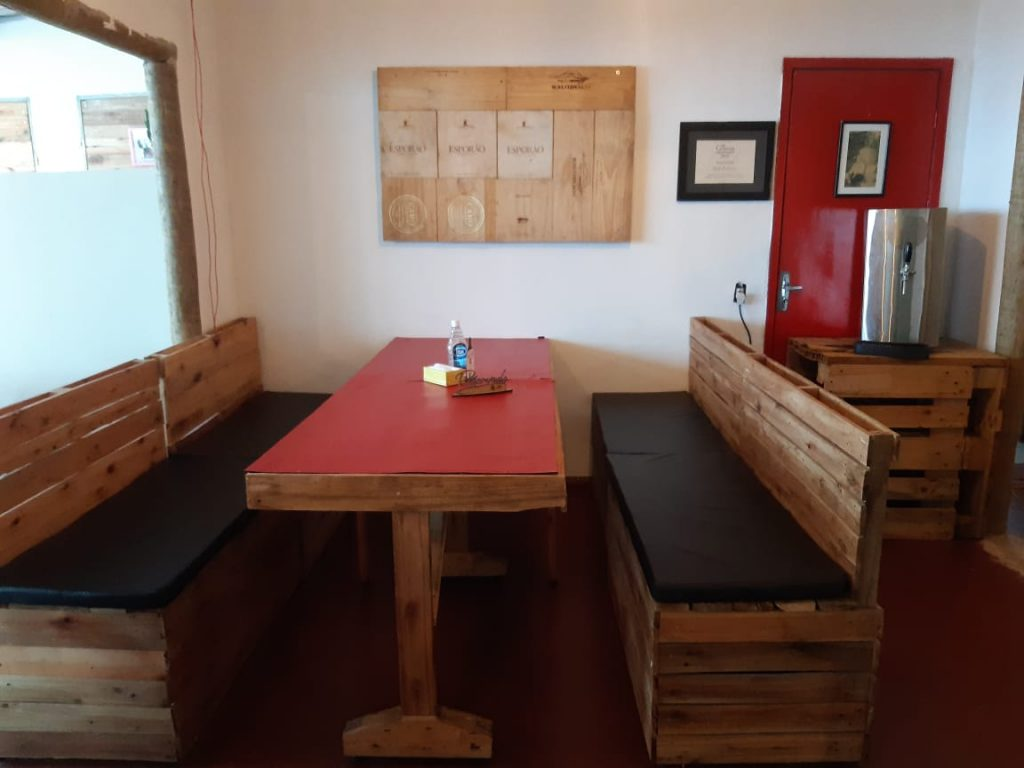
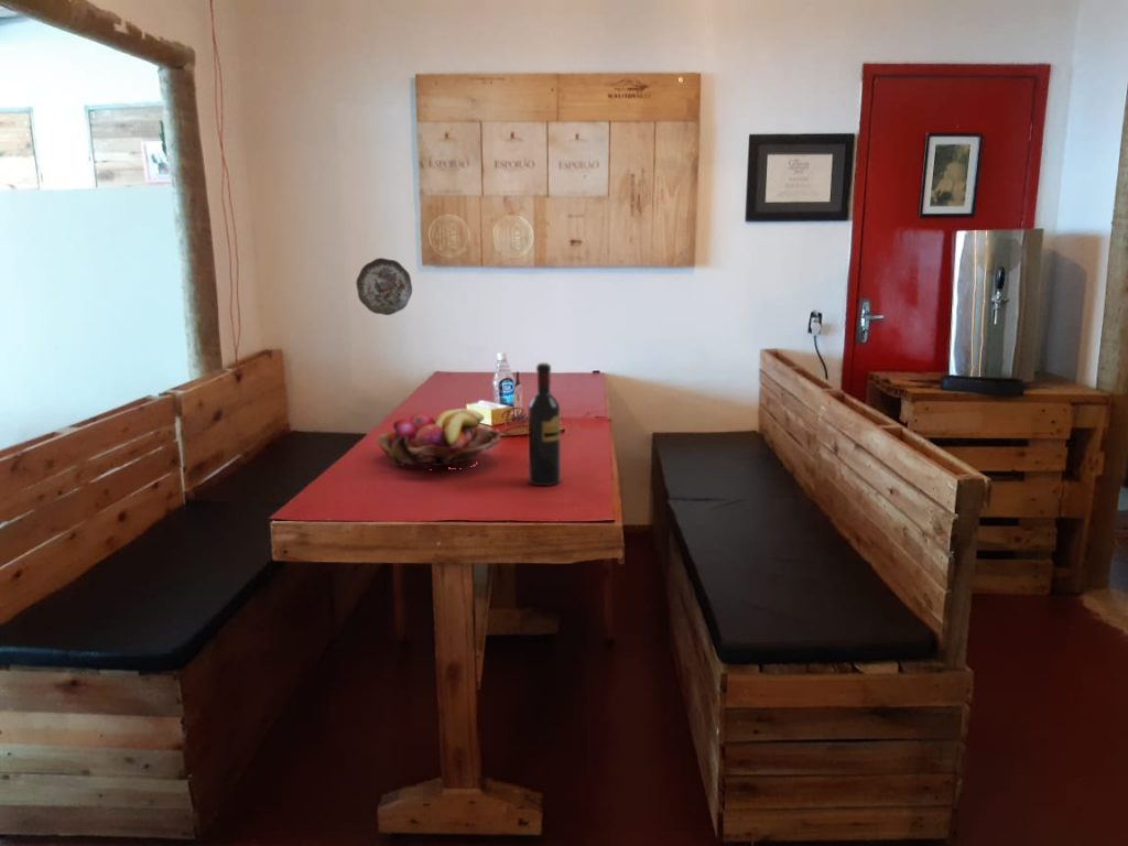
+ wine bottle [527,361,562,487]
+ decorative plate [355,257,413,316]
+ fruit basket [376,408,501,470]
